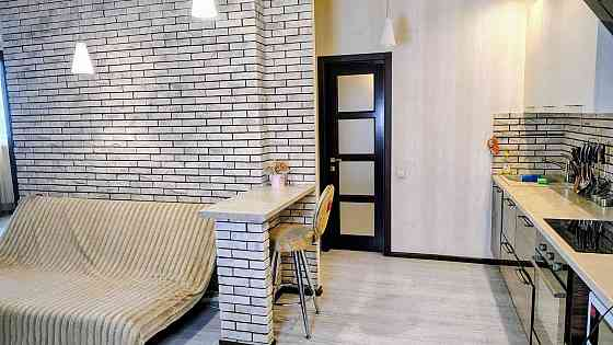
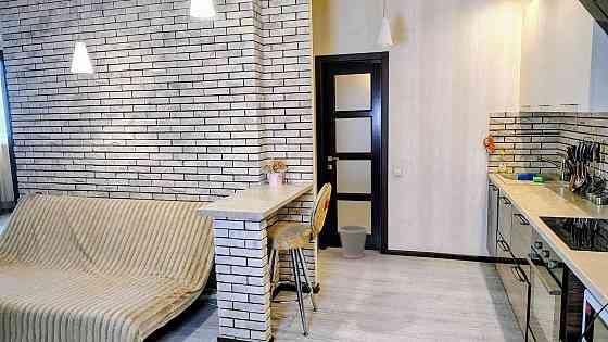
+ wastebasket [338,223,369,259]
